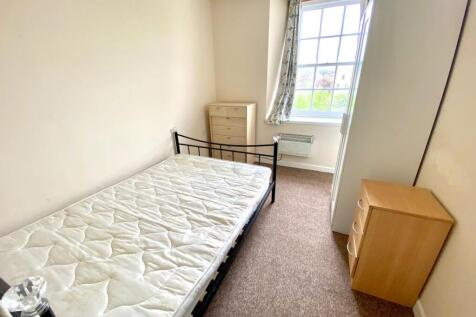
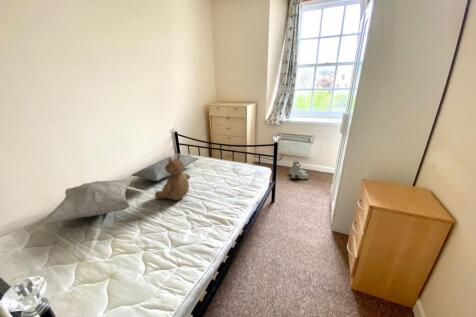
+ decorative pillow [40,178,133,225]
+ pillow [131,153,200,182]
+ teddy bear [154,153,191,201]
+ boots [289,160,309,180]
